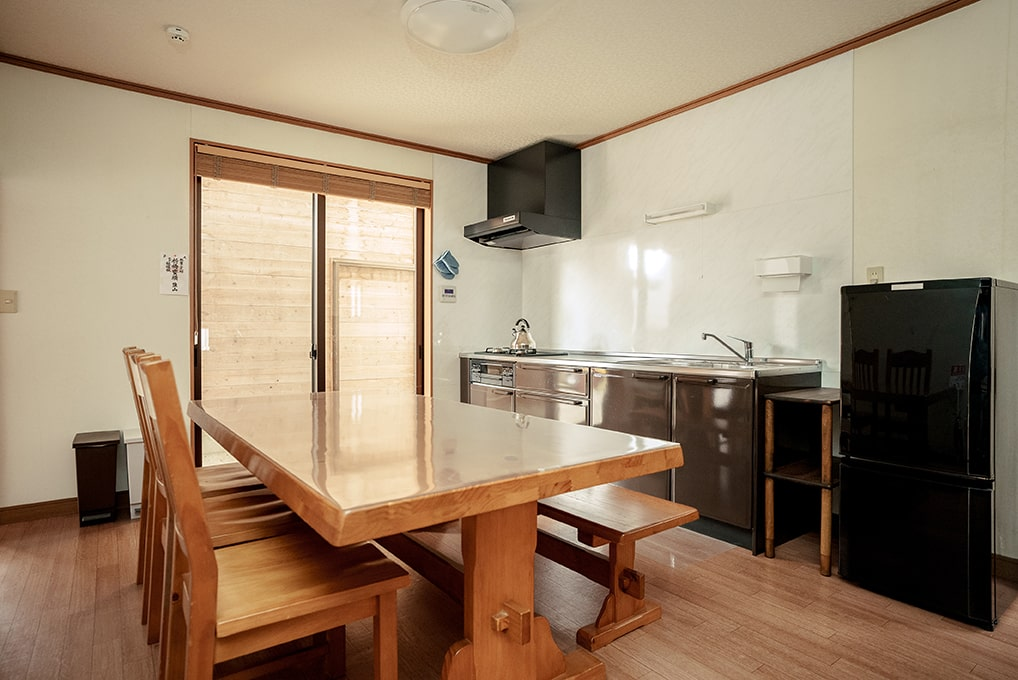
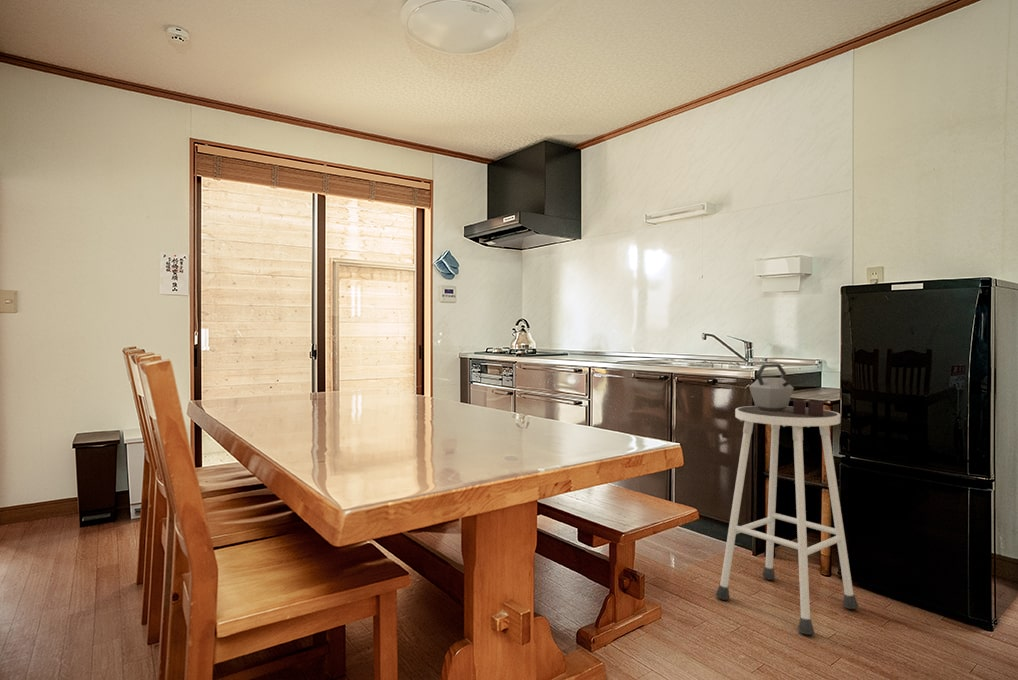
+ stool [715,405,859,636]
+ kettle [748,363,824,416]
